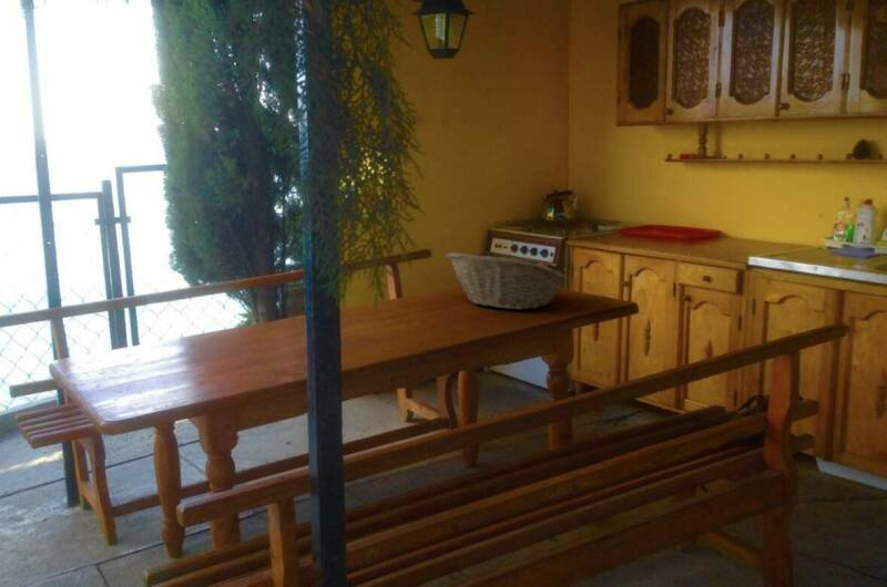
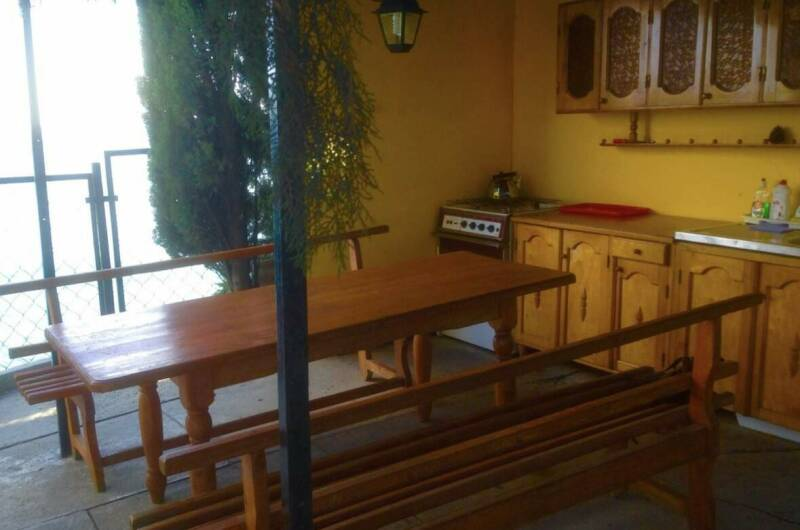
- fruit basket [445,251,568,311]
